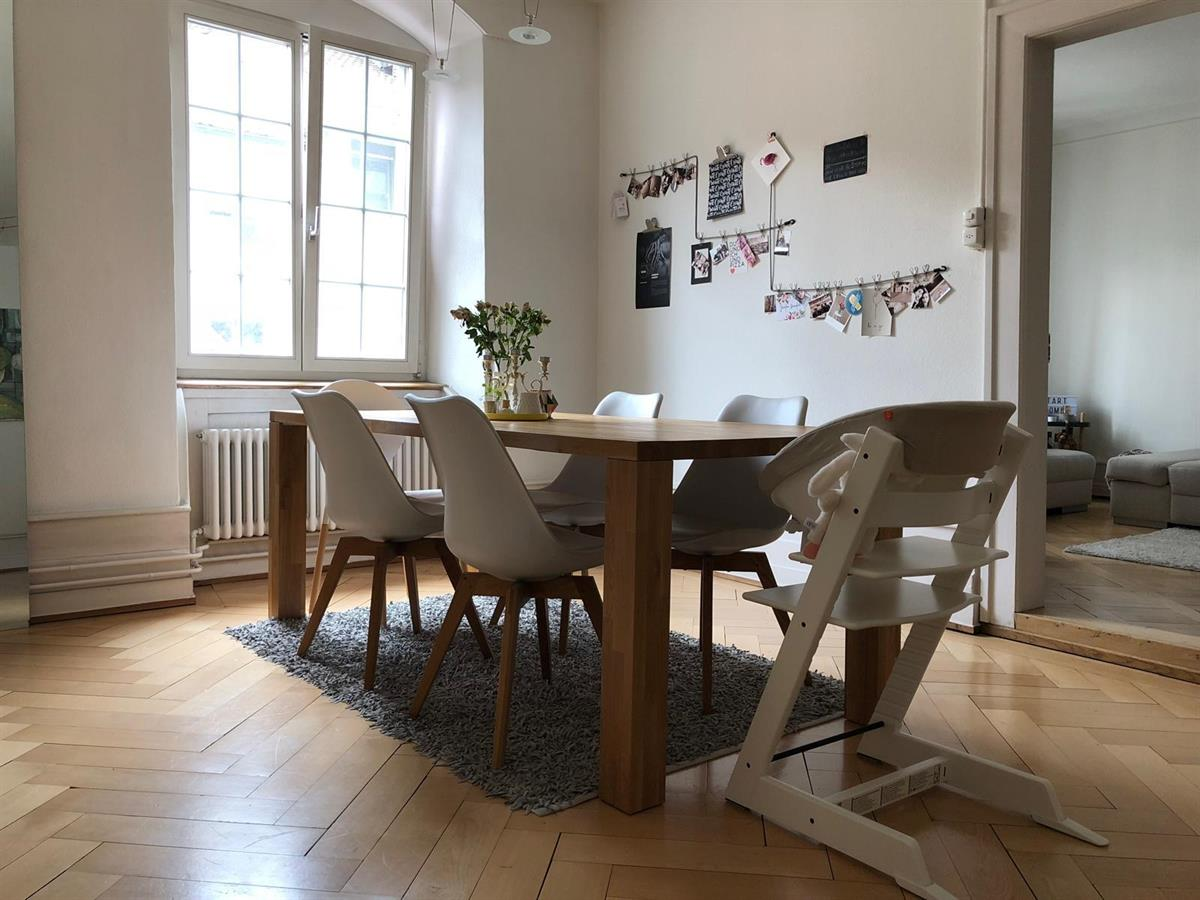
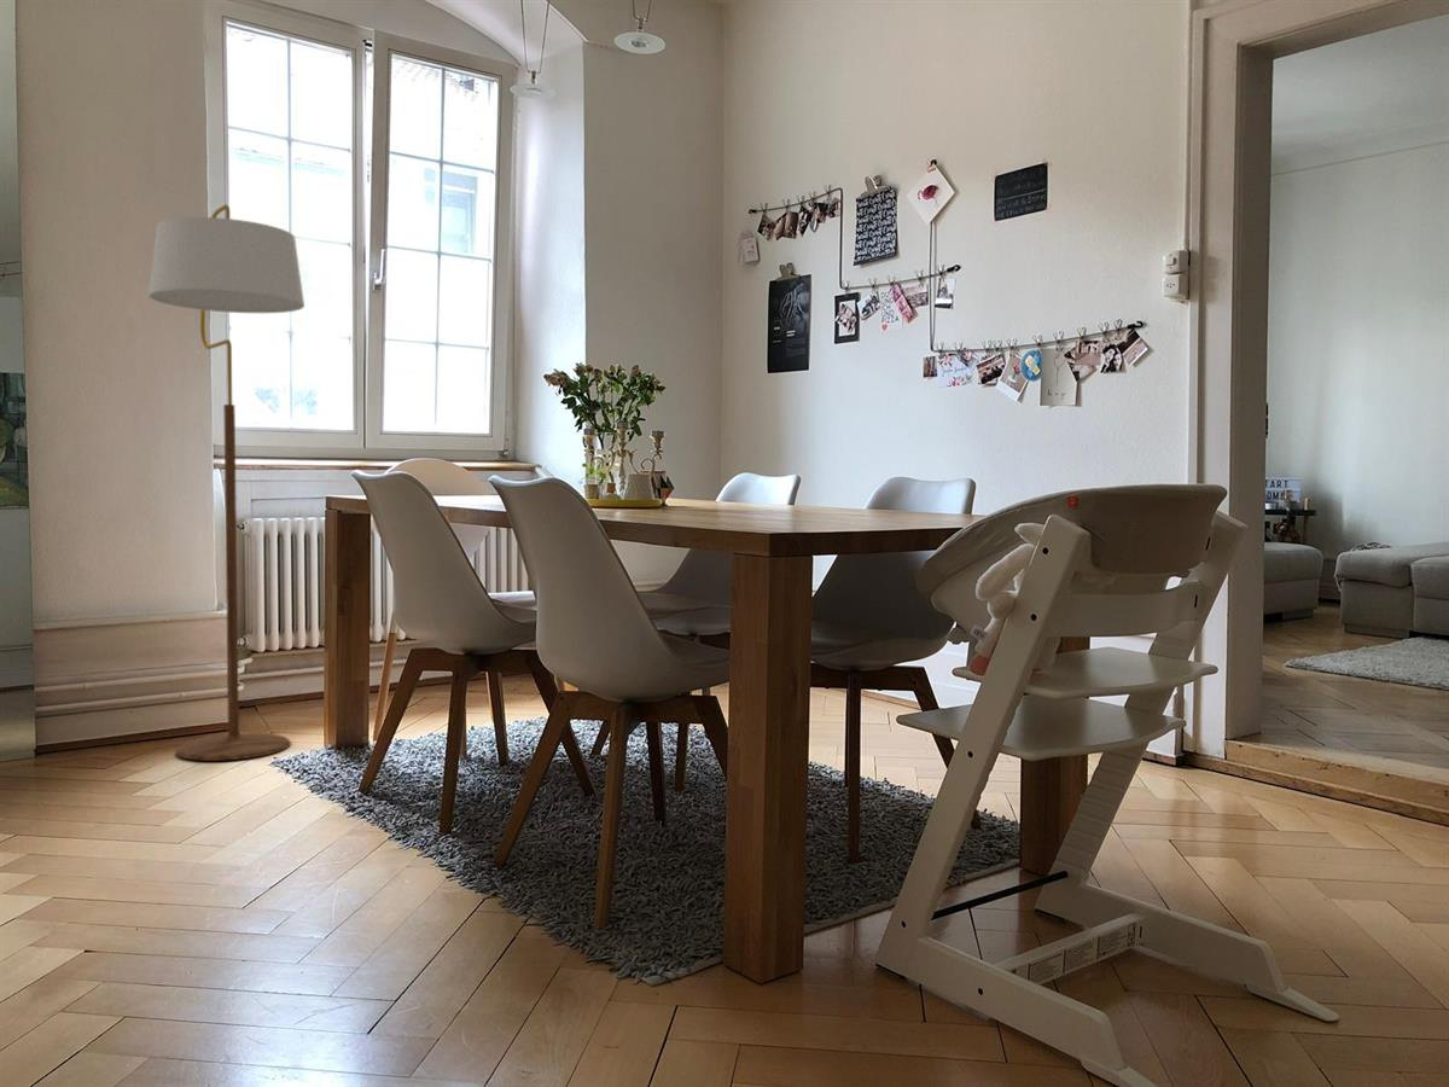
+ floor lamp [147,203,305,762]
